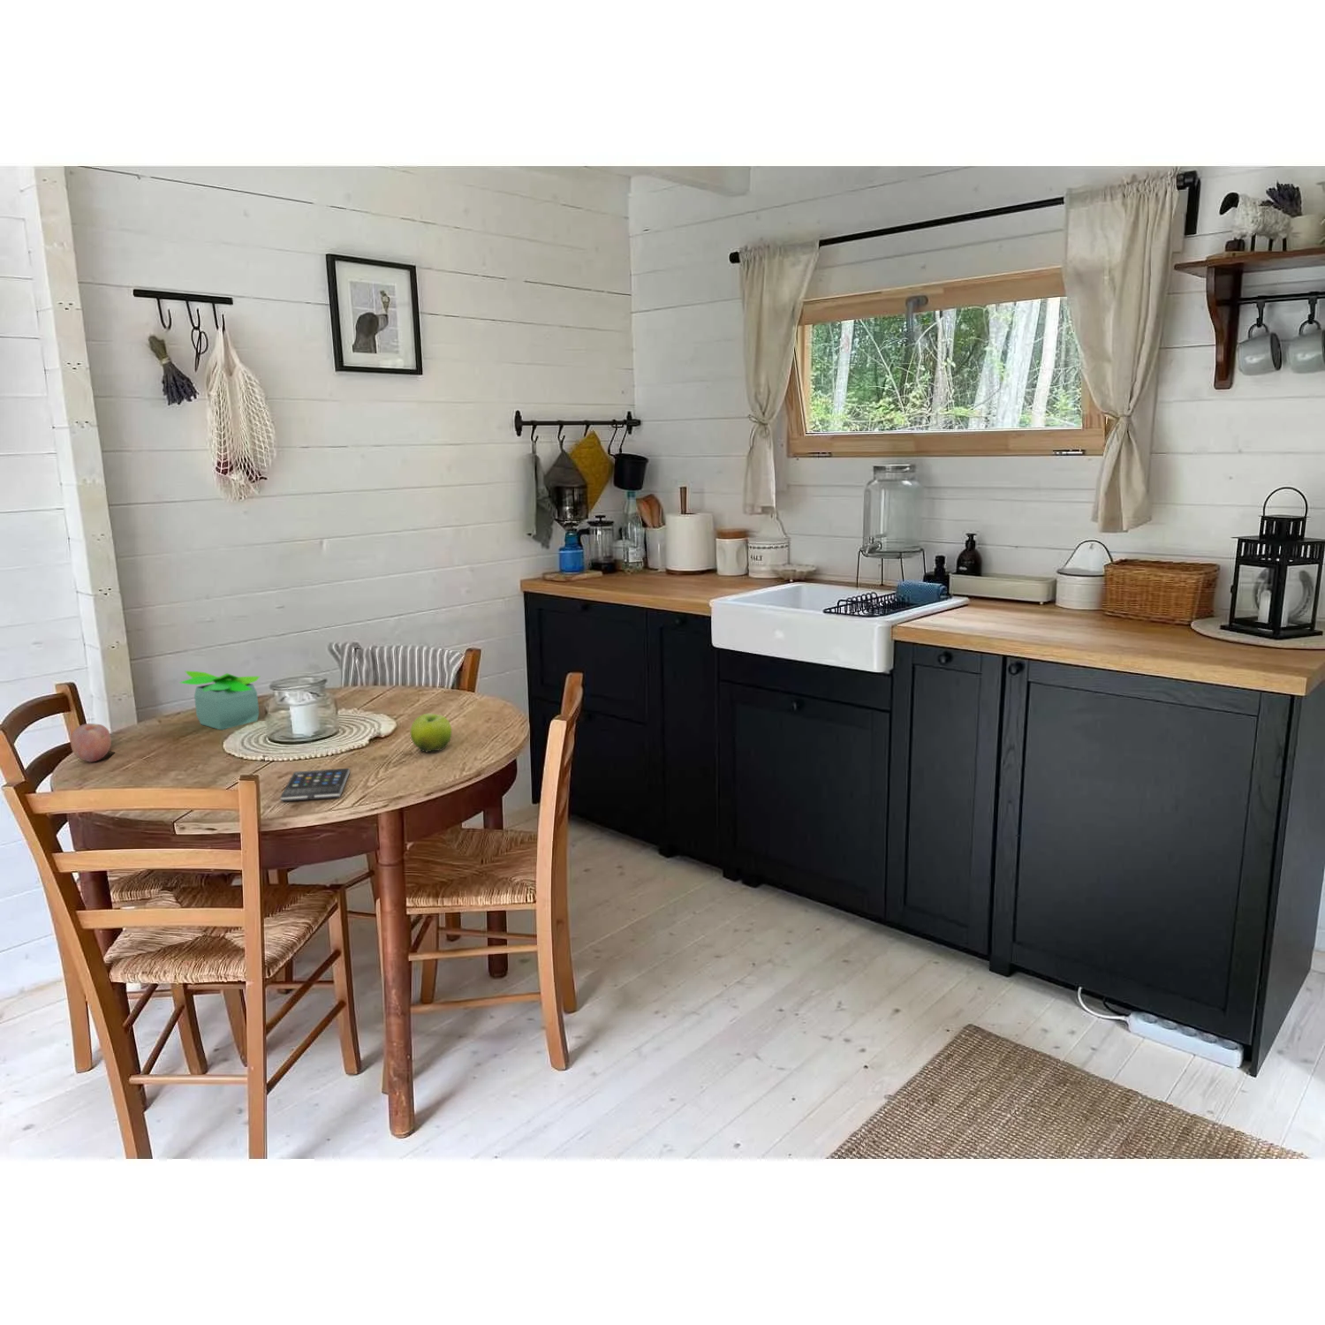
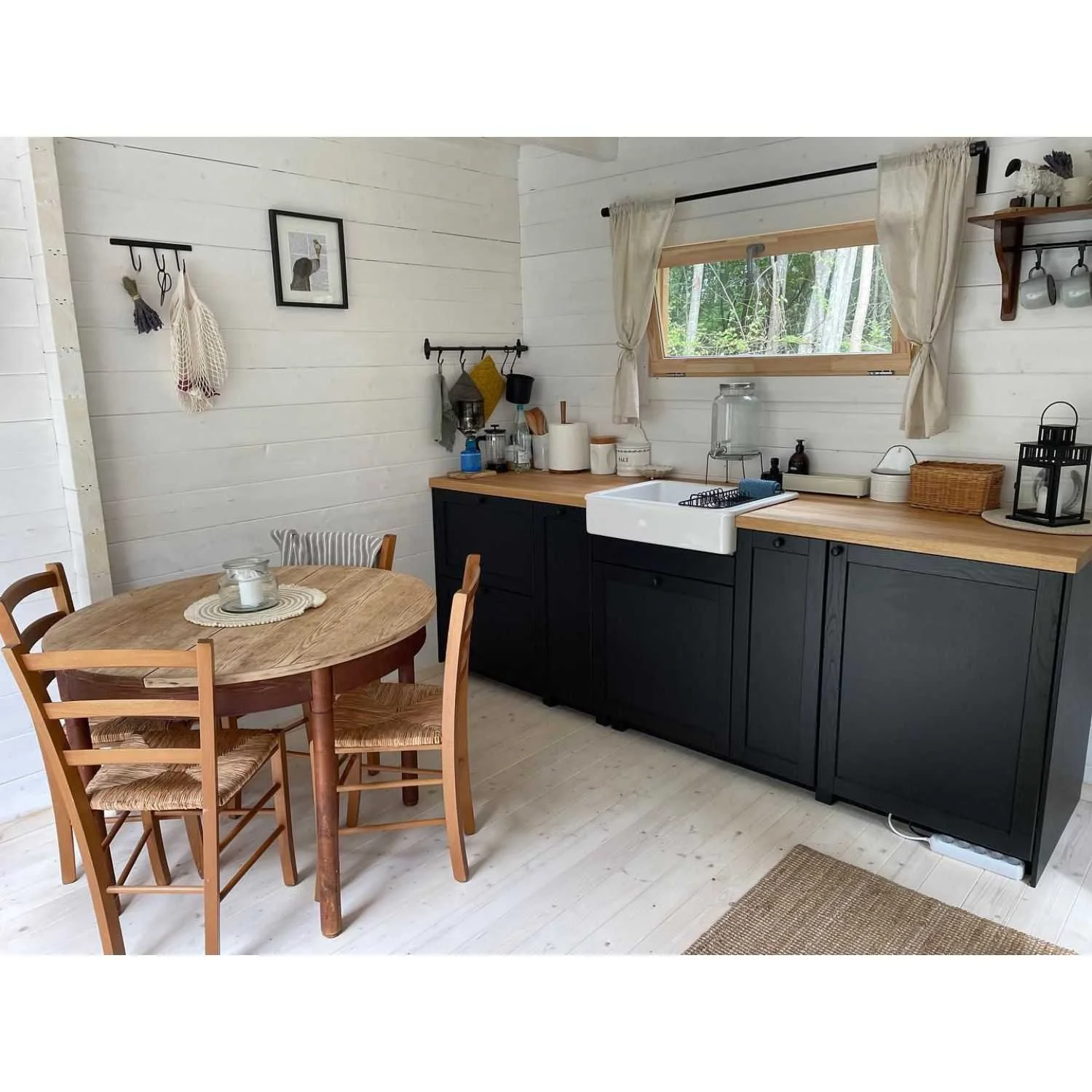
- potted plant [178,671,261,730]
- fruit [410,712,453,752]
- smartphone [280,768,351,802]
- fruit [70,723,112,763]
